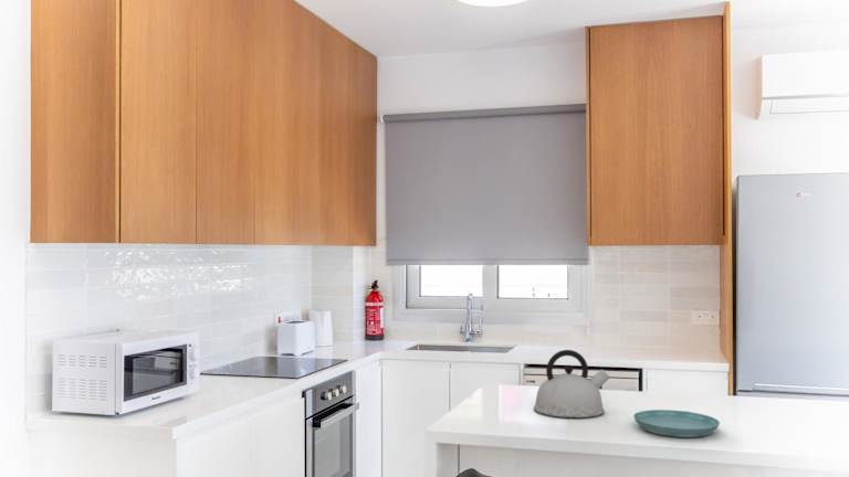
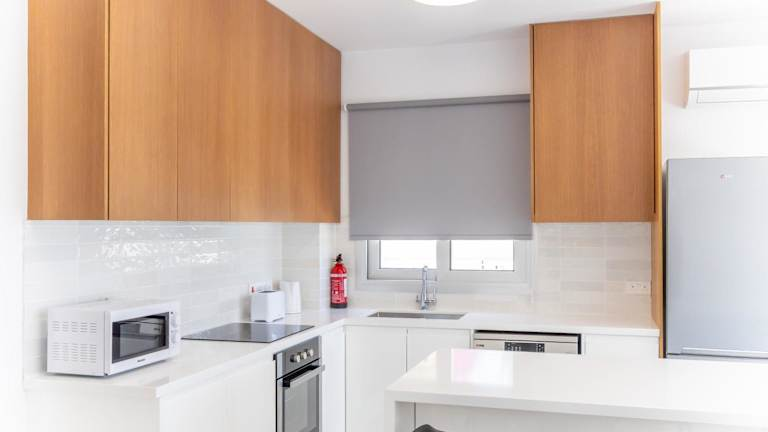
- saucer [632,409,721,438]
- kettle [533,349,611,418]
